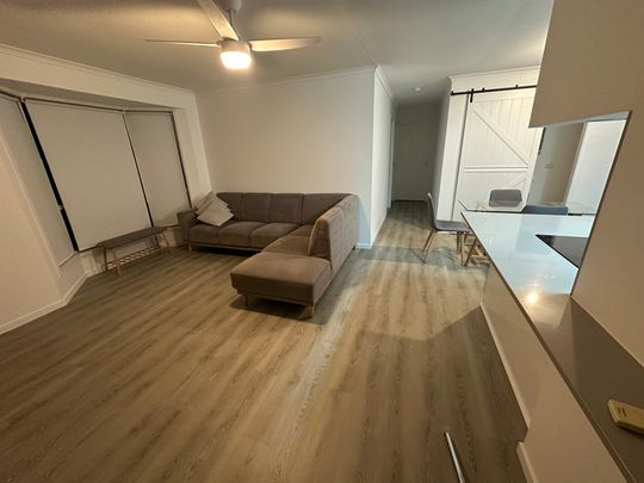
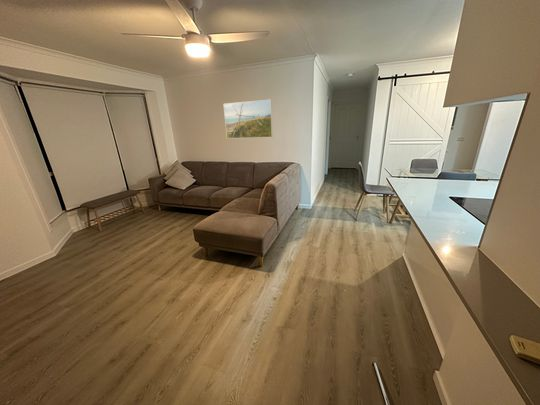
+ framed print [223,98,273,140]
